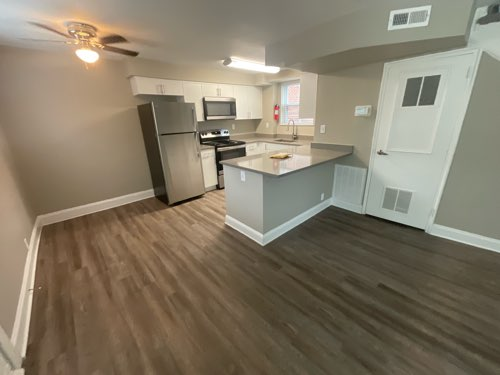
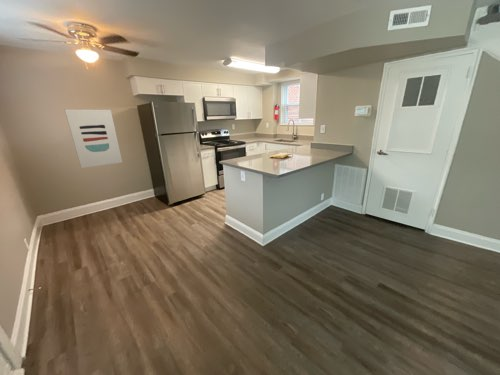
+ wall art [63,108,123,169]
